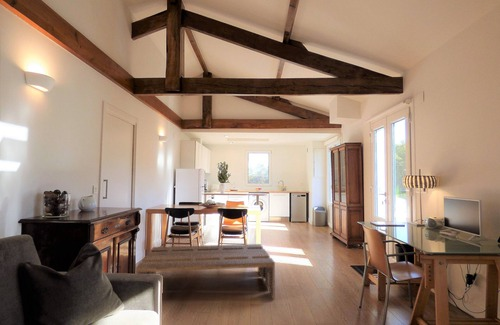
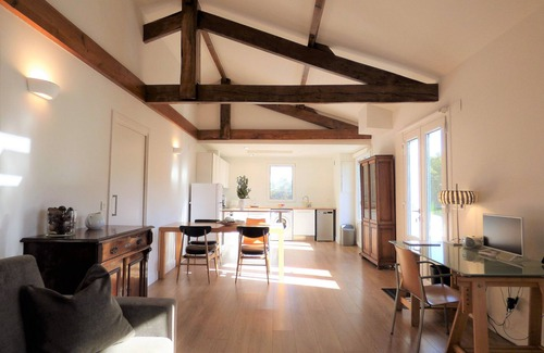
- coffee table [135,243,276,300]
